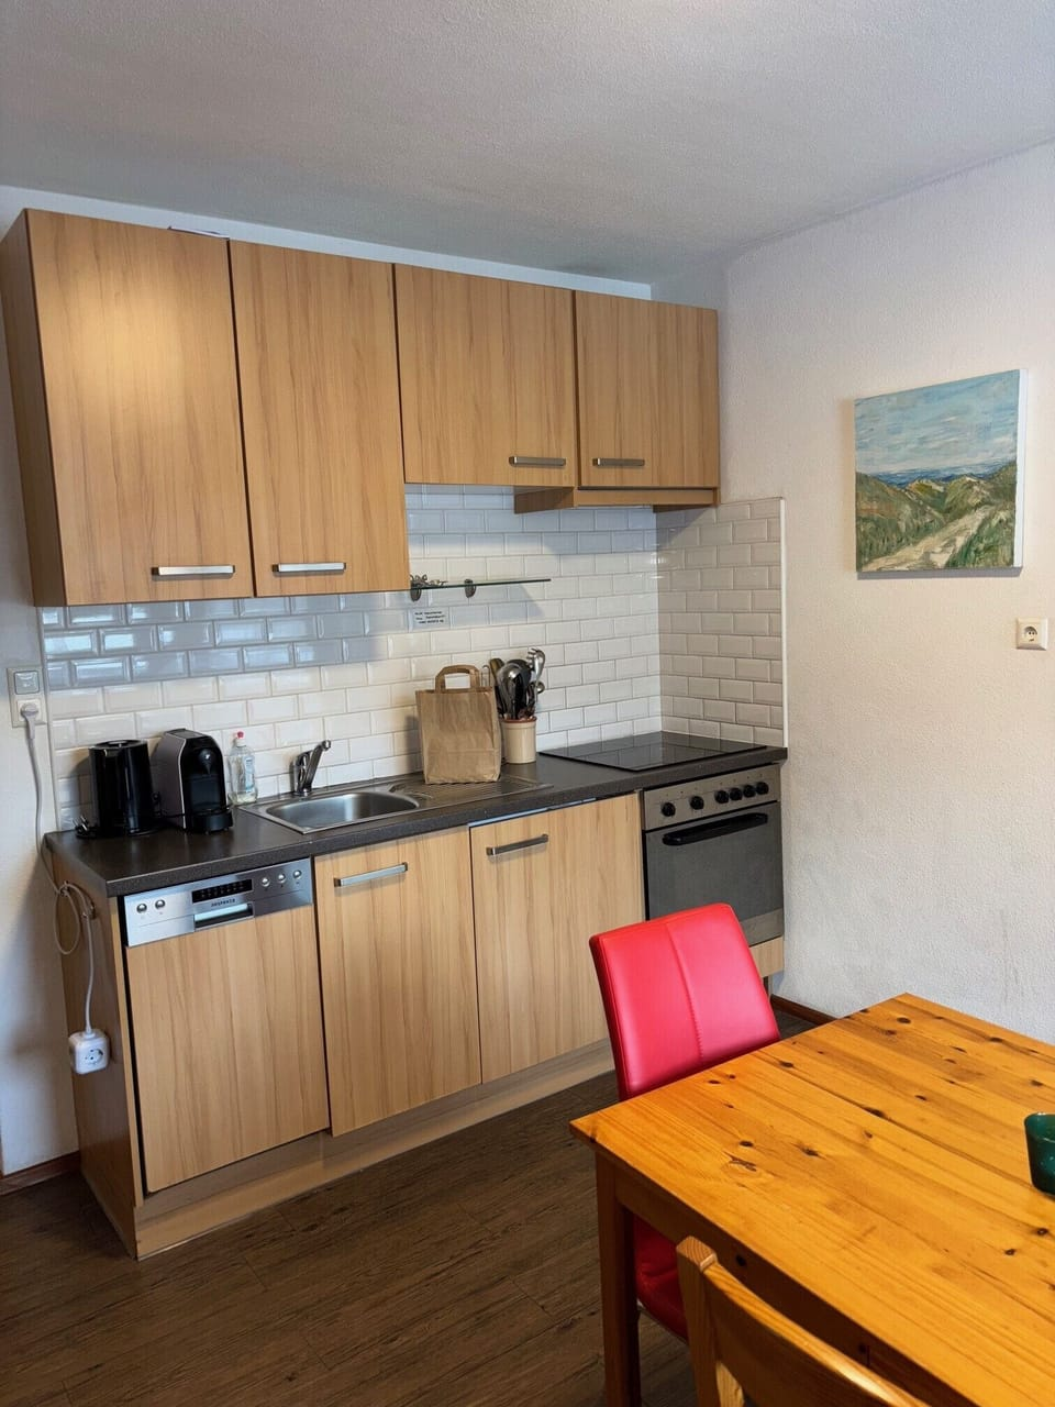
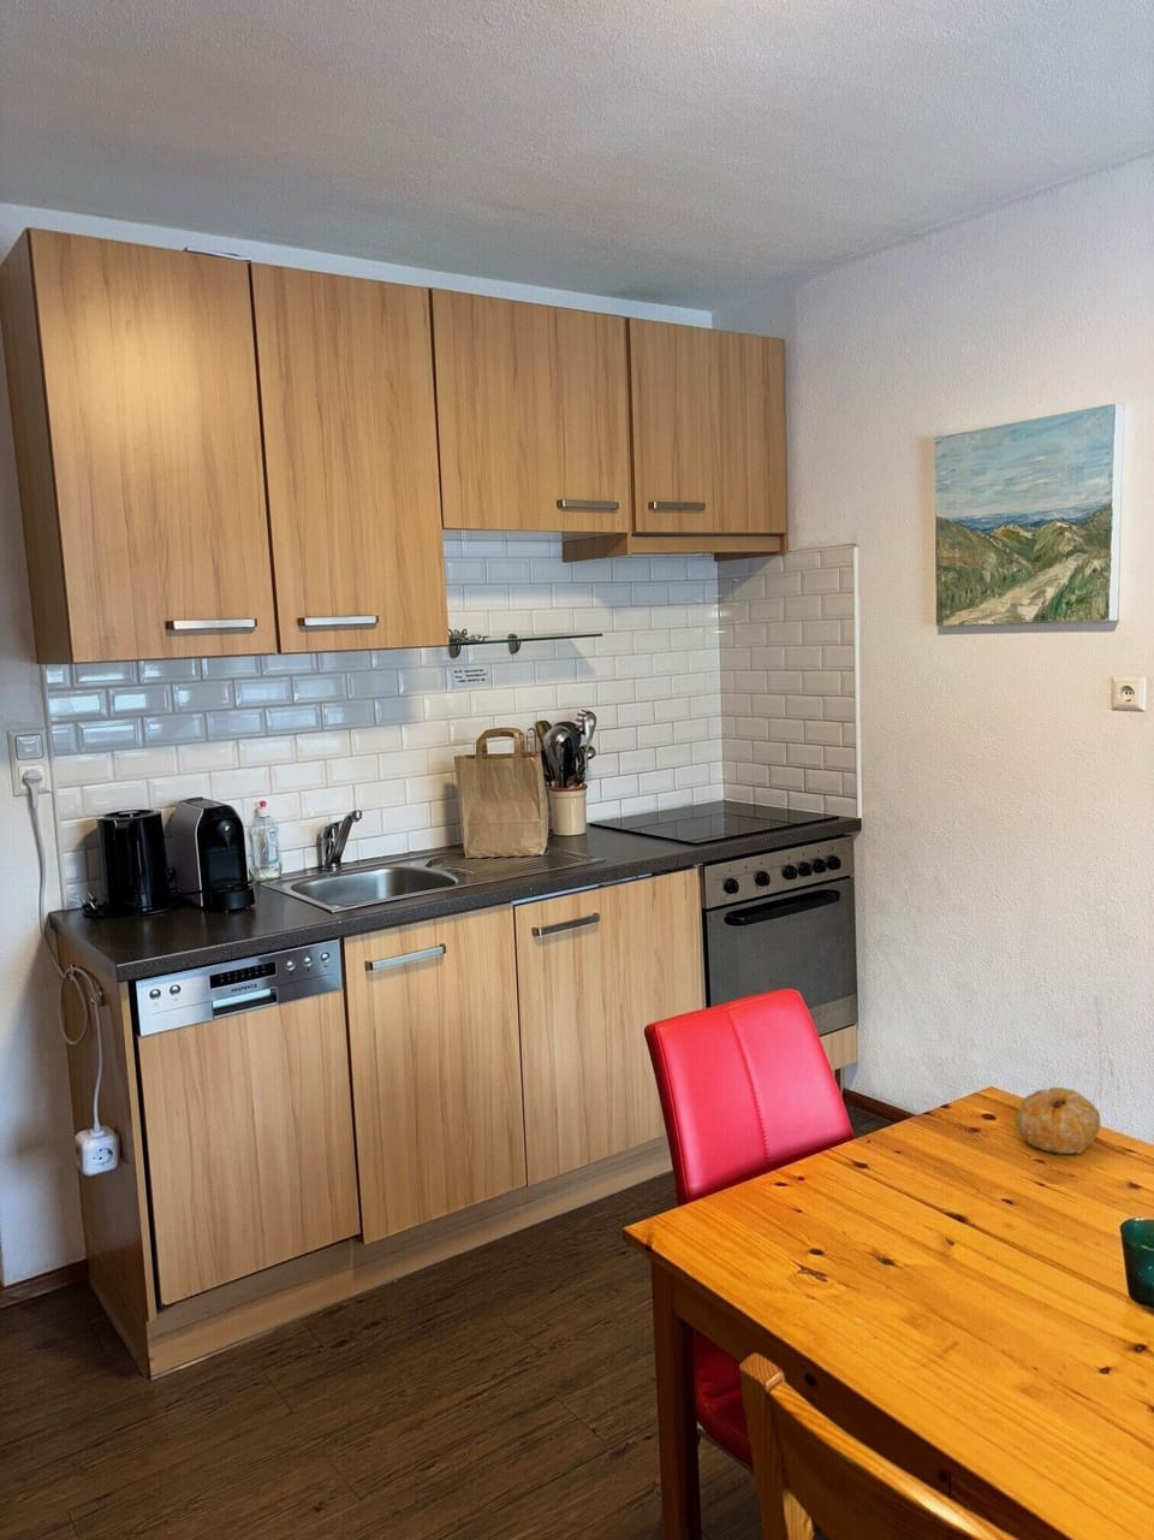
+ fruit [1015,1086,1101,1156]
